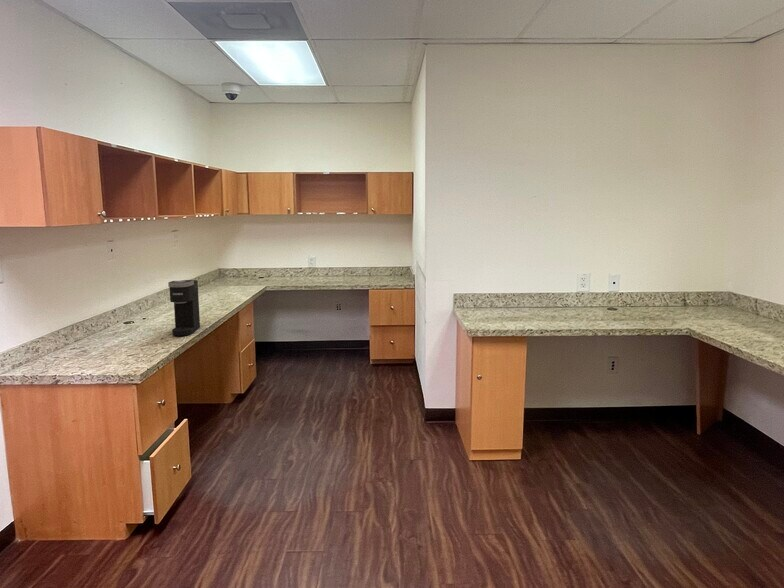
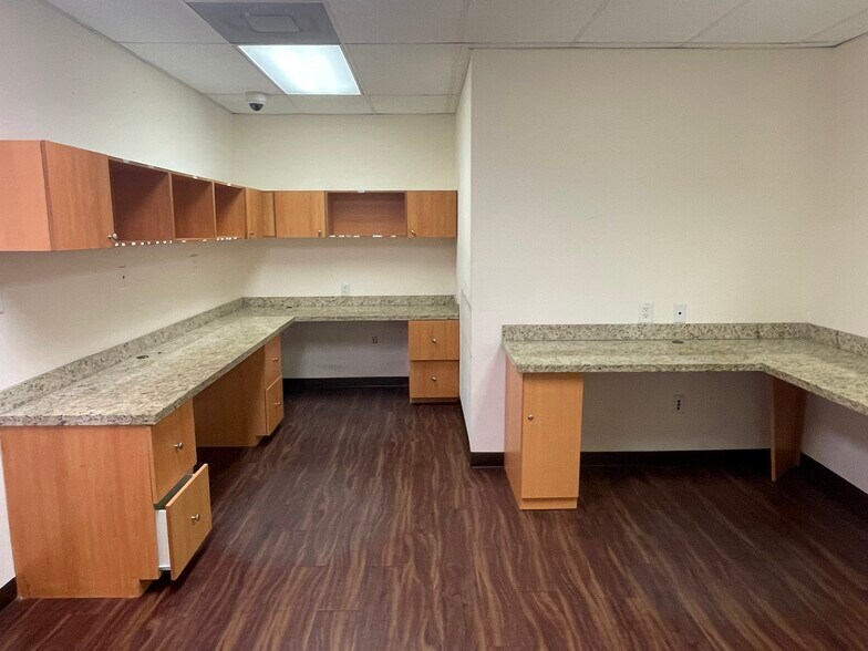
- coffee maker [167,279,201,337]
